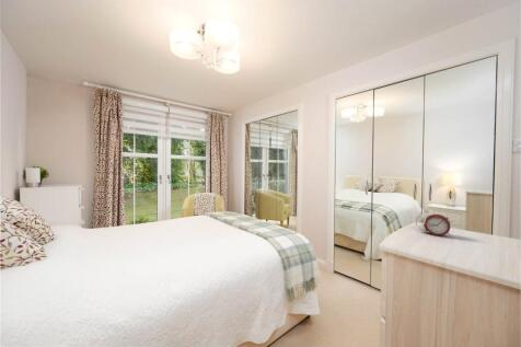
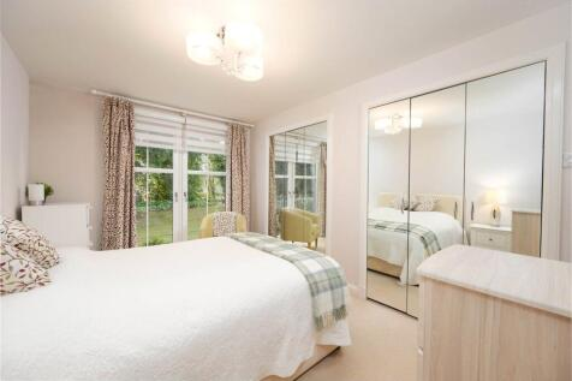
- alarm clock [415,211,455,238]
